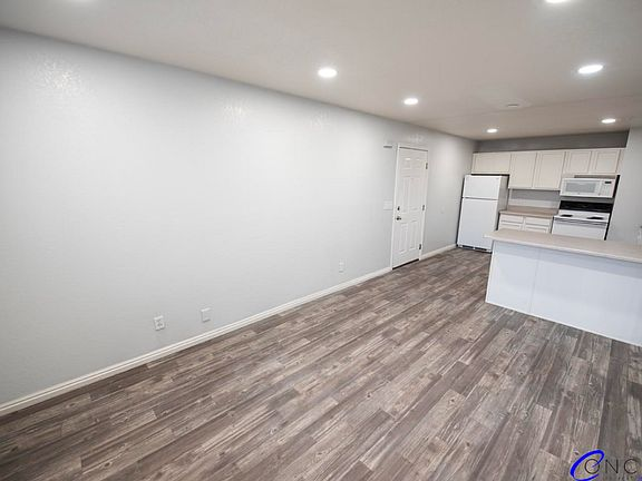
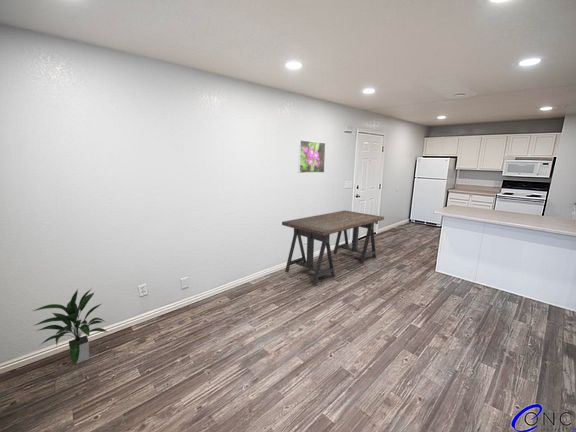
+ desk [281,210,385,286]
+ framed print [297,139,326,174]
+ indoor plant [32,287,109,366]
